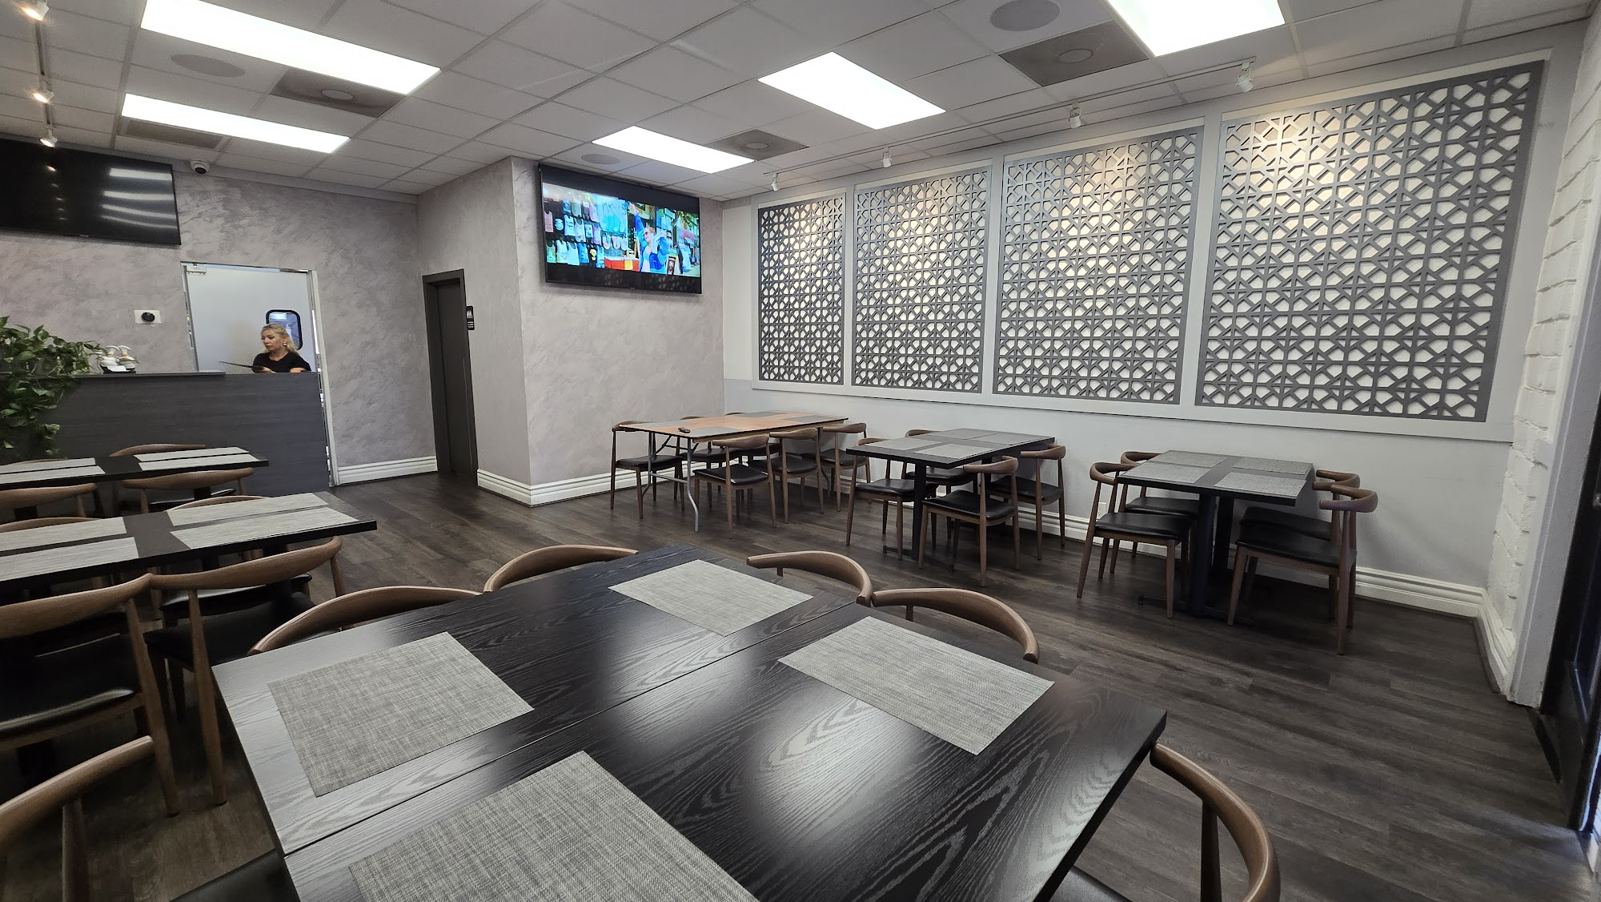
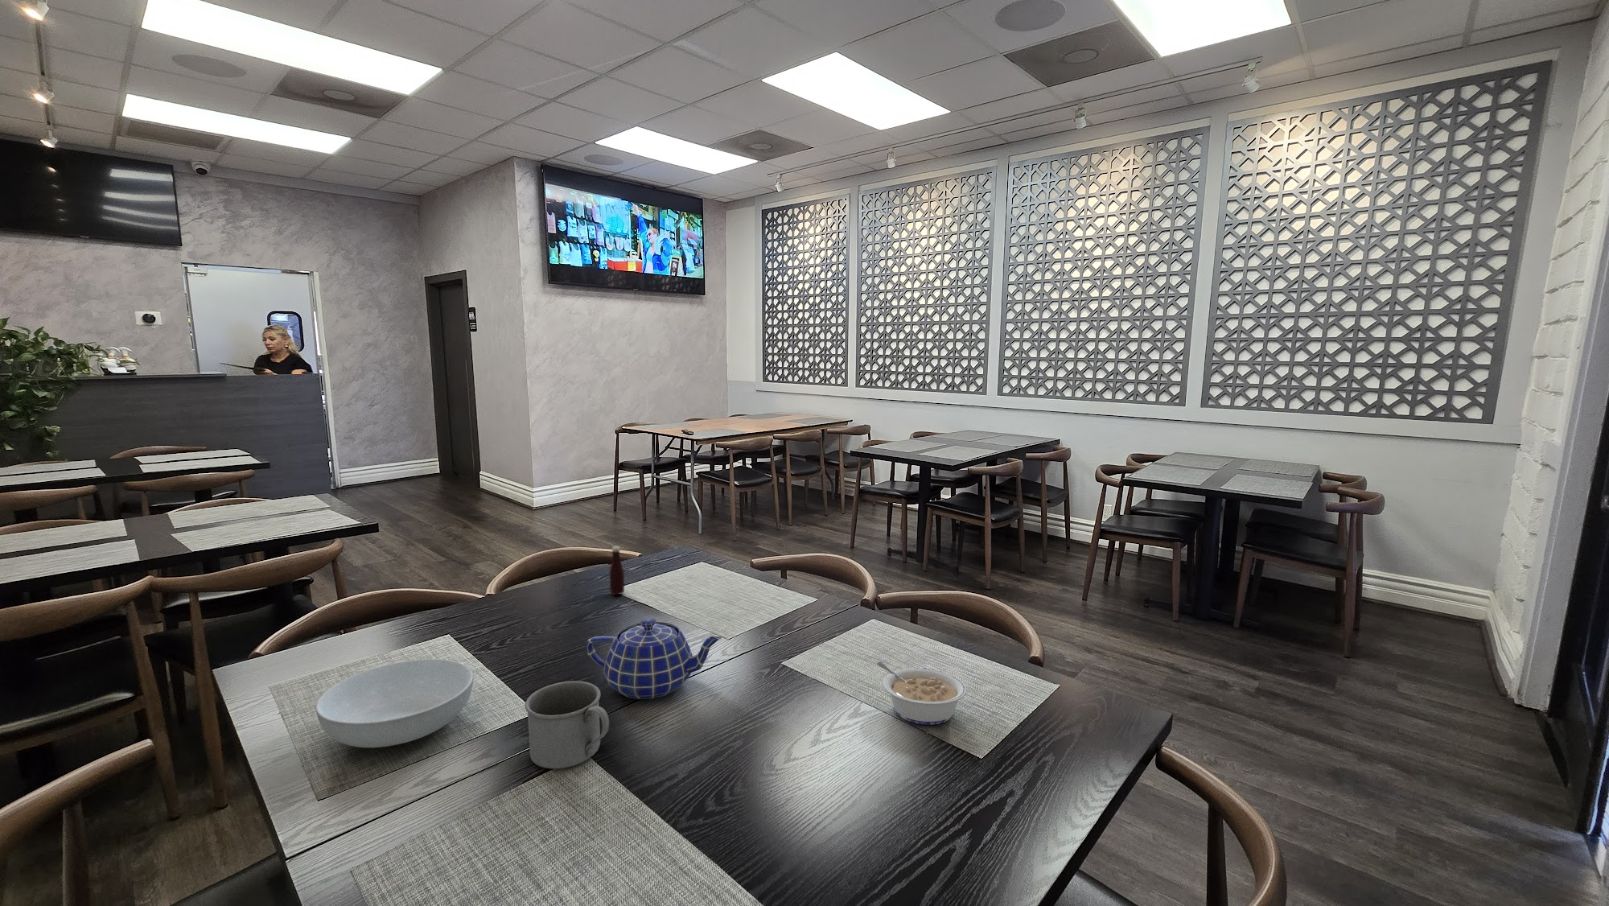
+ tabasco sauce [608,546,625,596]
+ serving bowl [315,659,474,748]
+ legume [876,661,967,726]
+ teapot [585,618,723,700]
+ mug [525,681,610,769]
